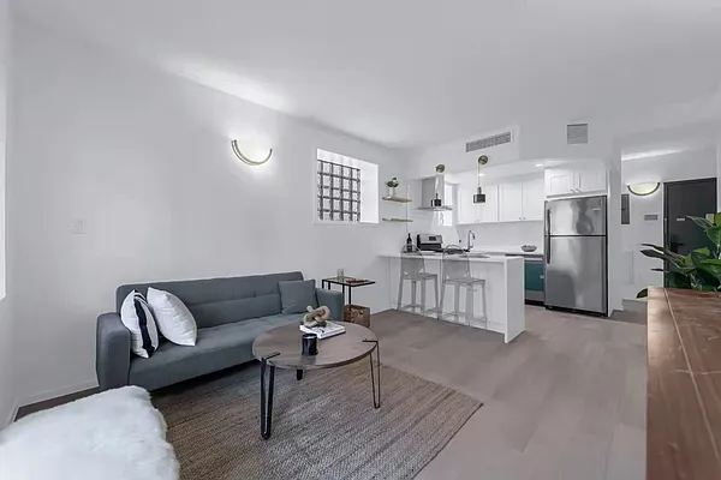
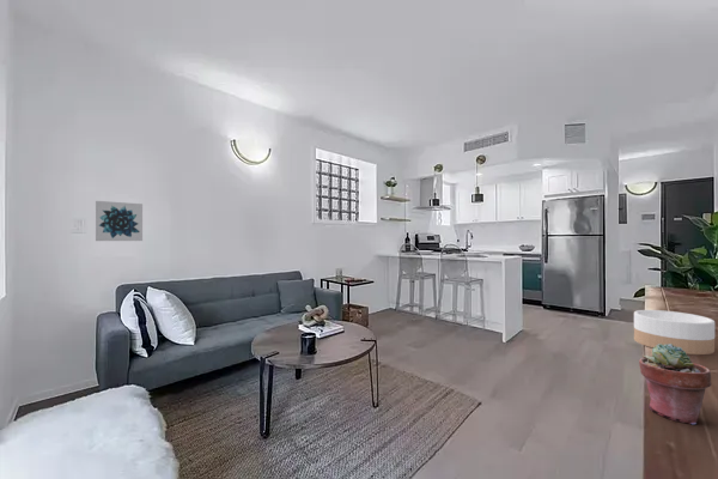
+ bowl [633,309,716,356]
+ wall art [95,200,144,242]
+ potted succulent [638,344,712,426]
